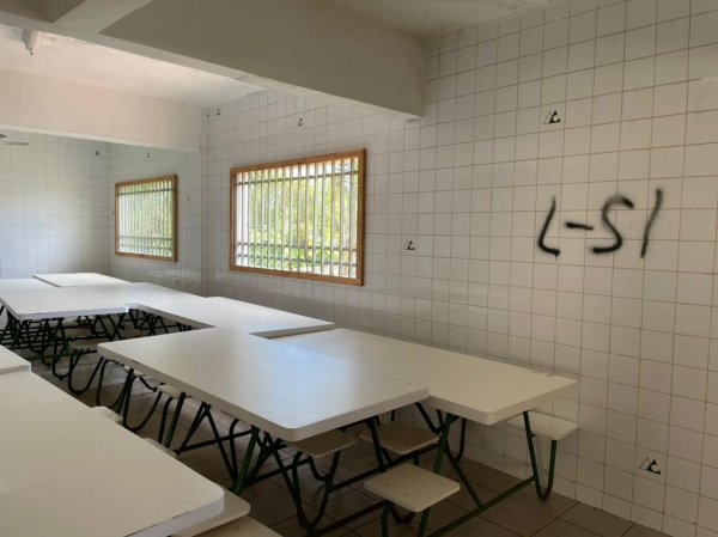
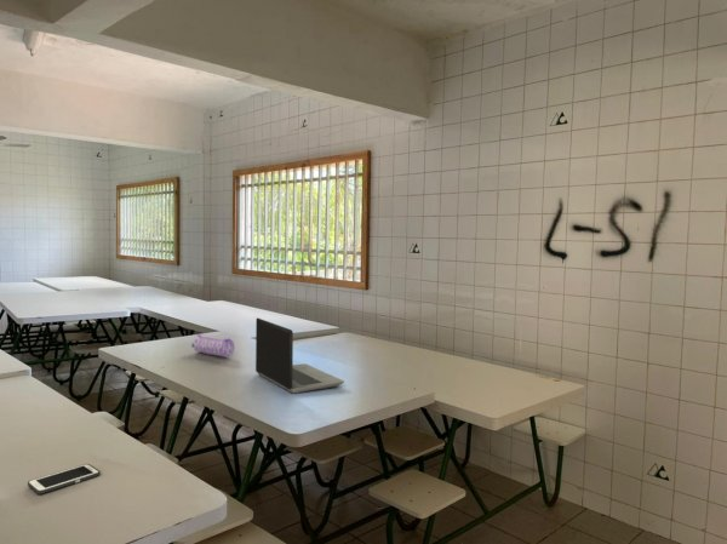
+ cell phone [27,463,101,496]
+ pencil case [190,333,235,357]
+ laptop computer [254,317,345,395]
